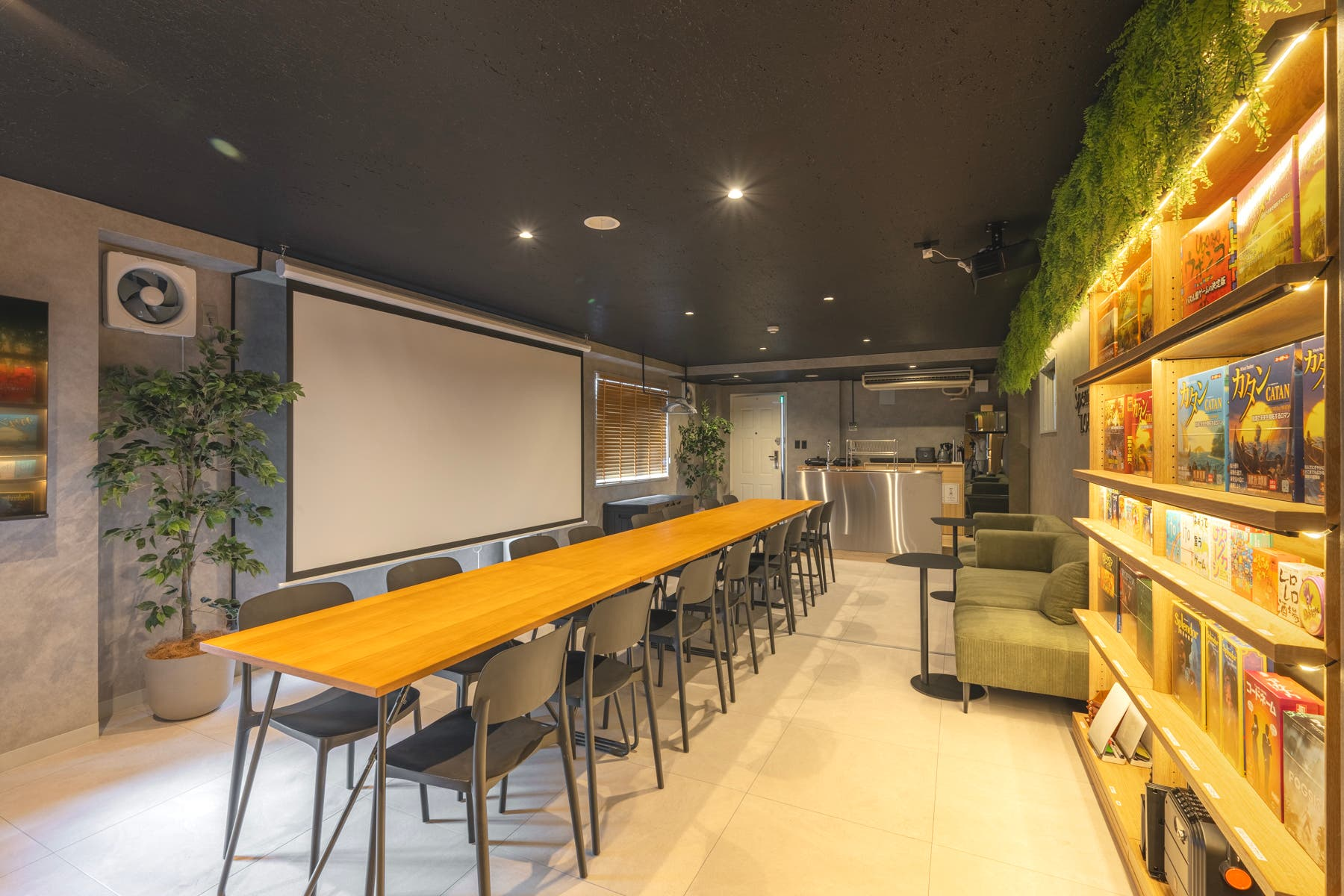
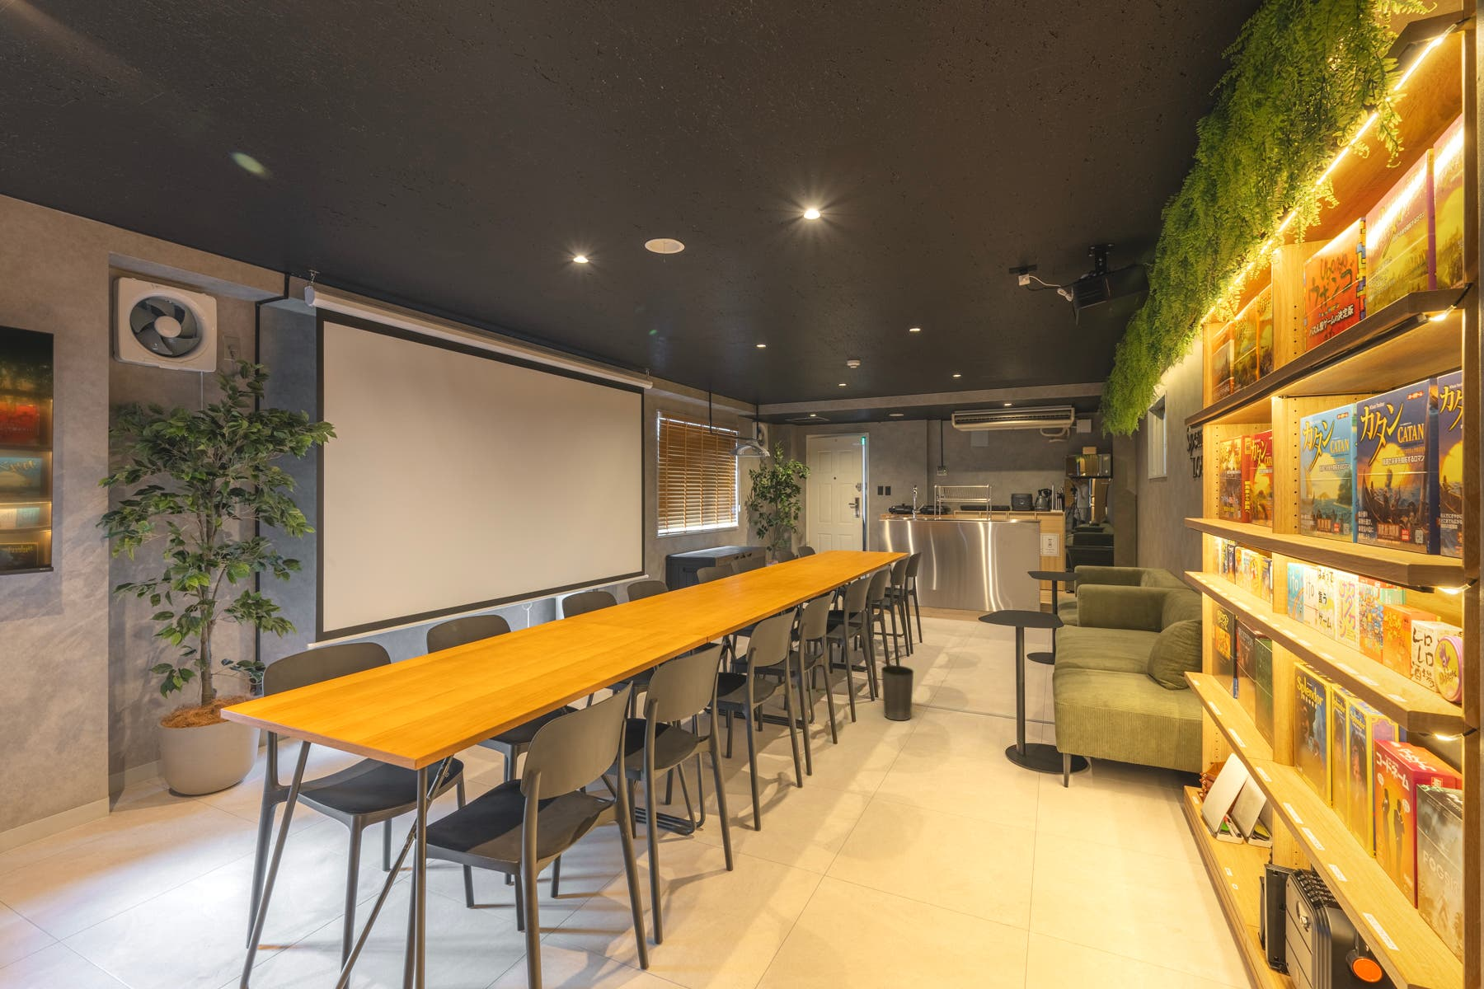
+ waste basket [880,664,914,721]
